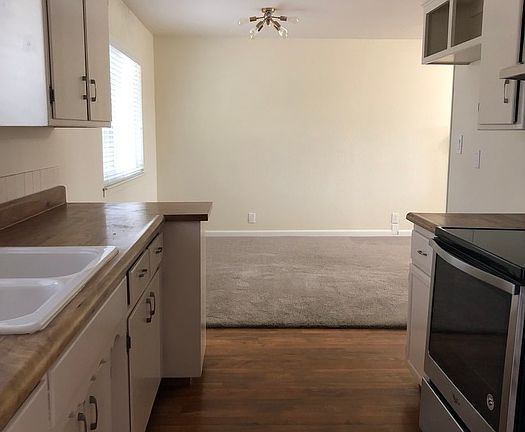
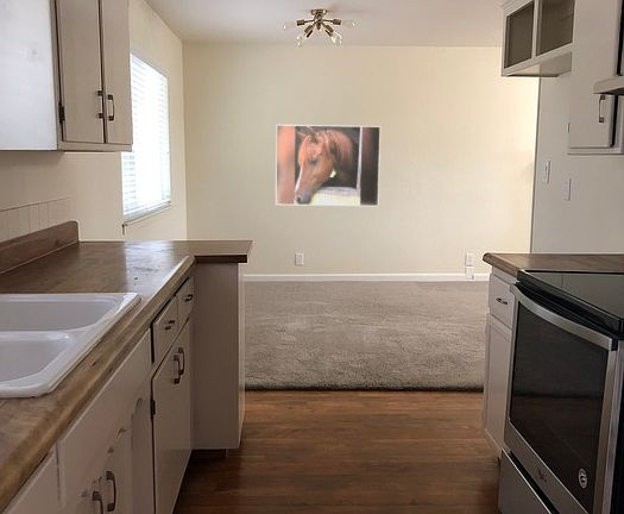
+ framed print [275,124,382,207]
